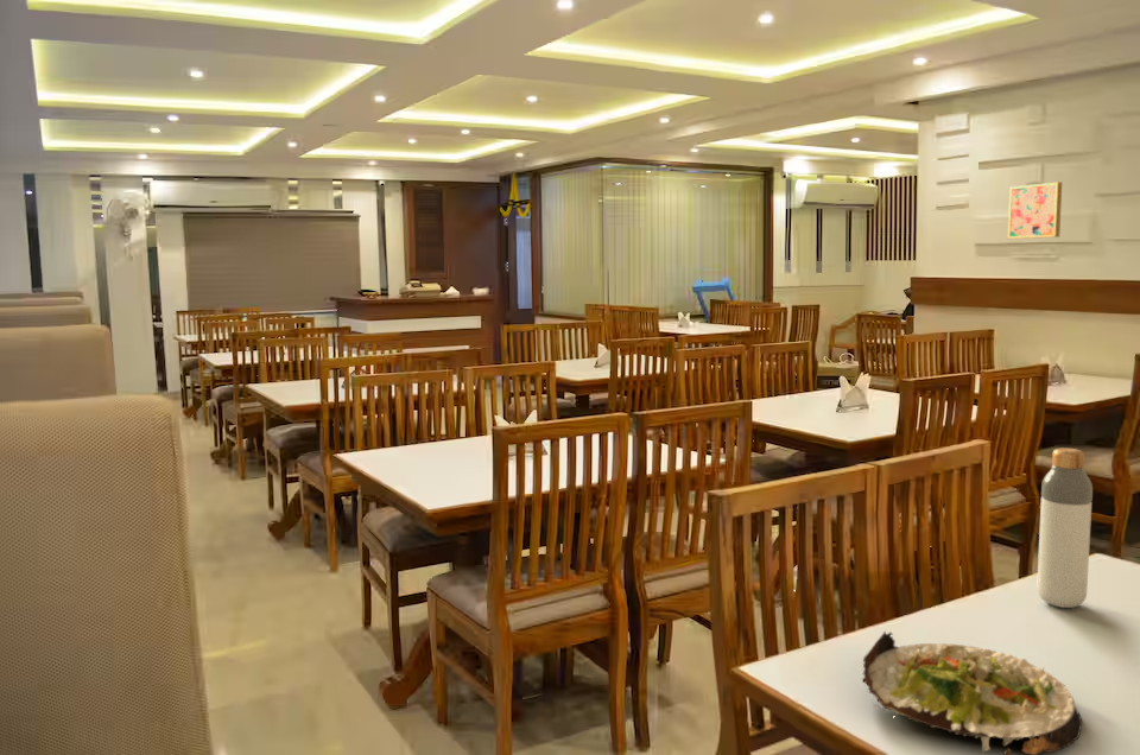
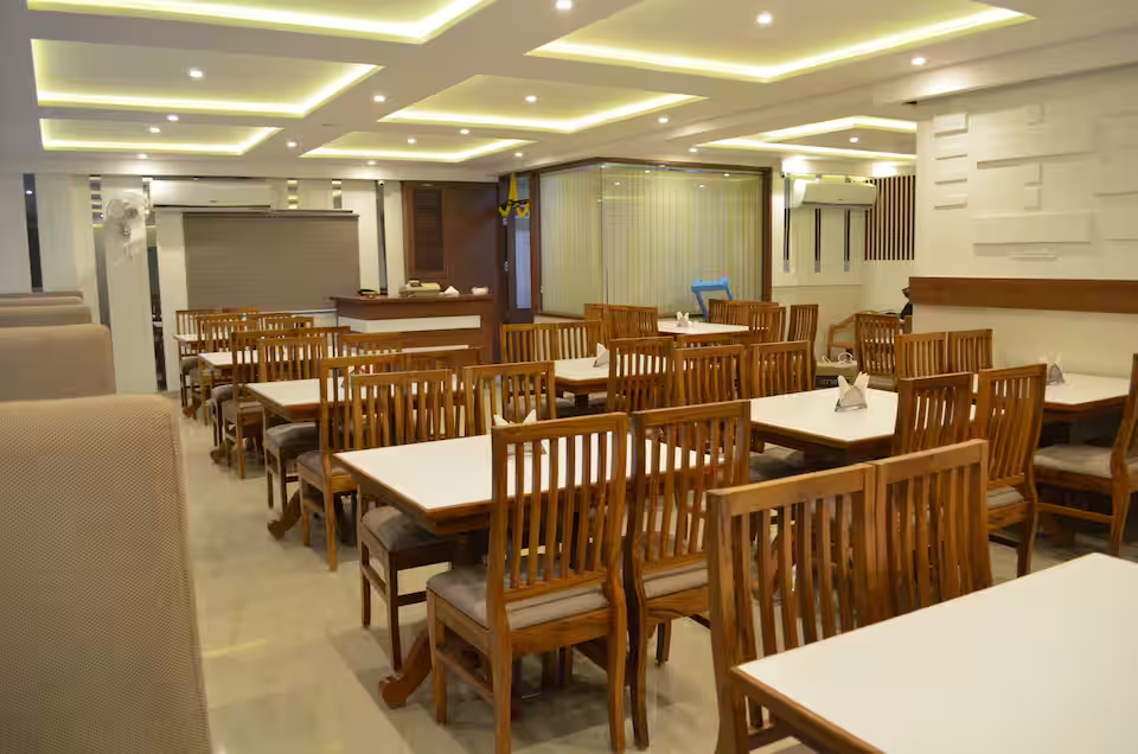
- wall art [1007,182,1063,240]
- bottle [1036,446,1094,609]
- salad plate [862,629,1083,755]
